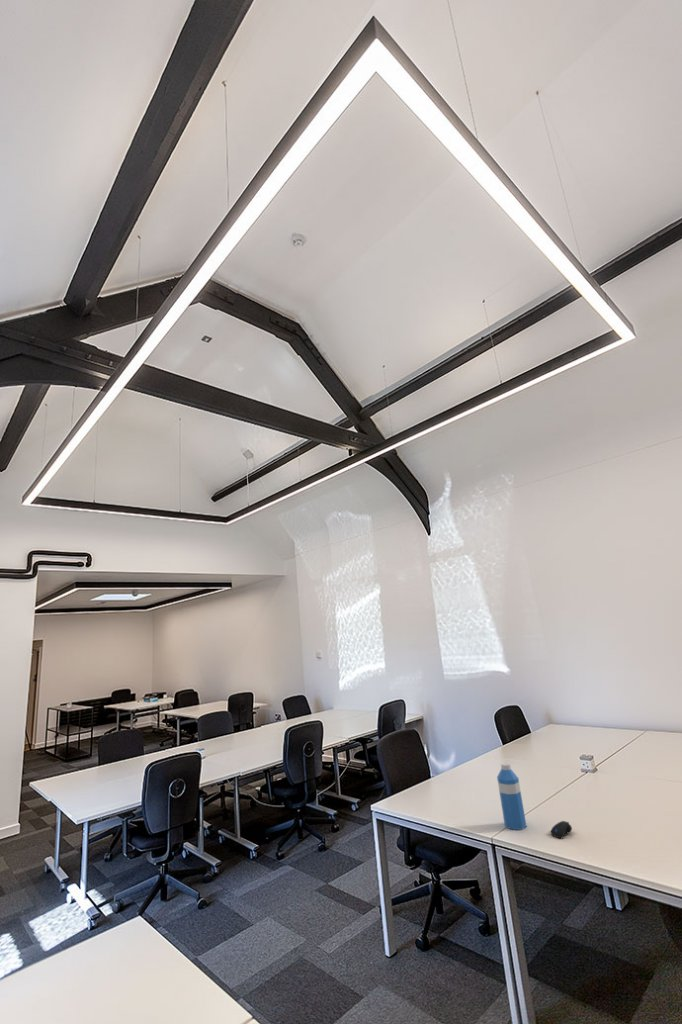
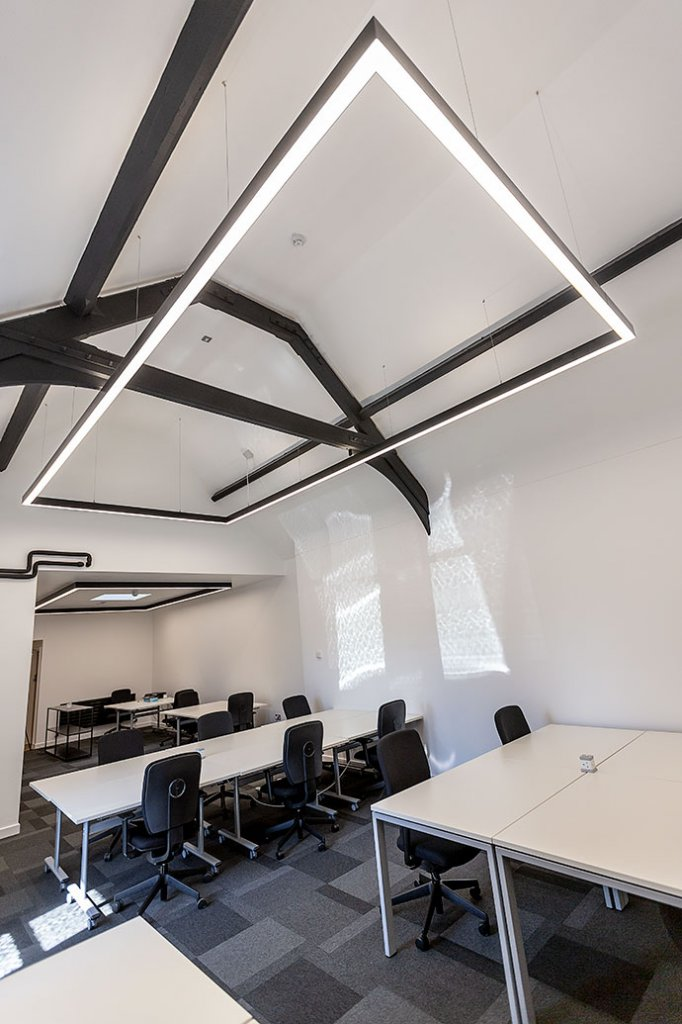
- water bottle [496,762,527,831]
- computer mouse [550,820,573,839]
